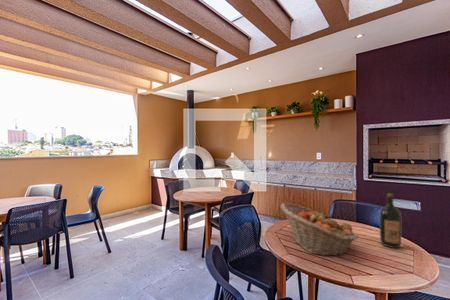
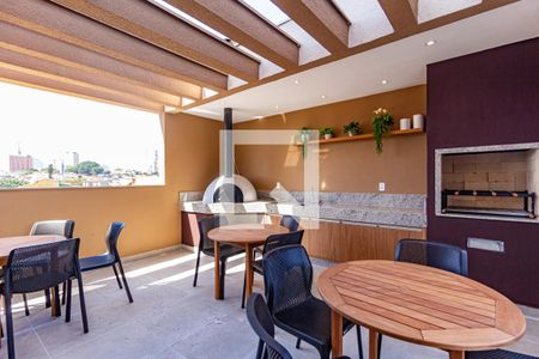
- fruit basket [280,202,359,257]
- wine bottle [379,192,402,249]
